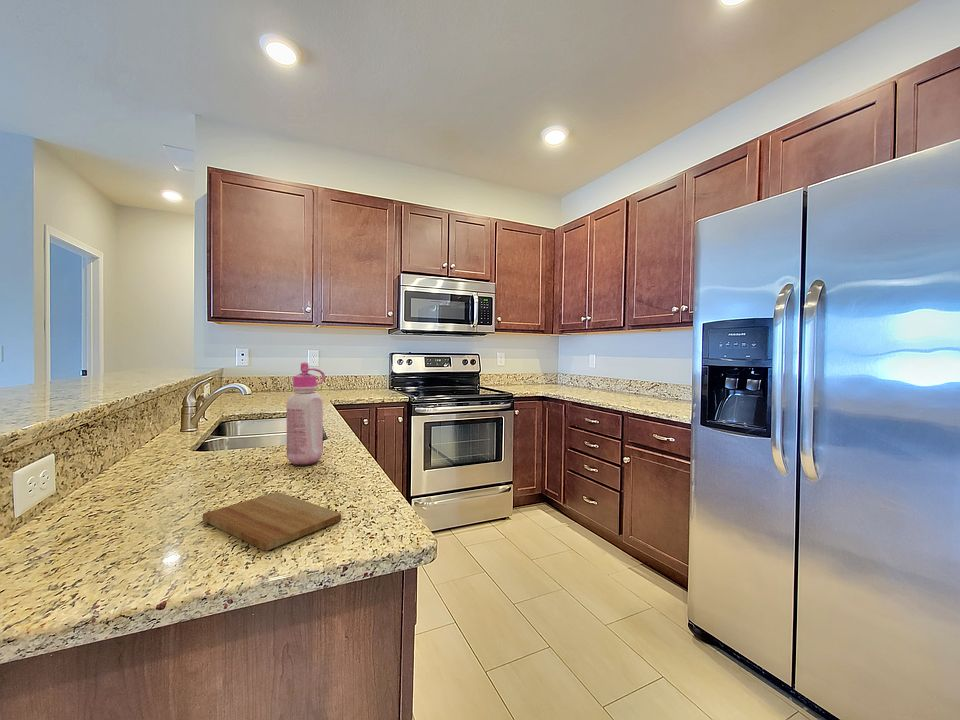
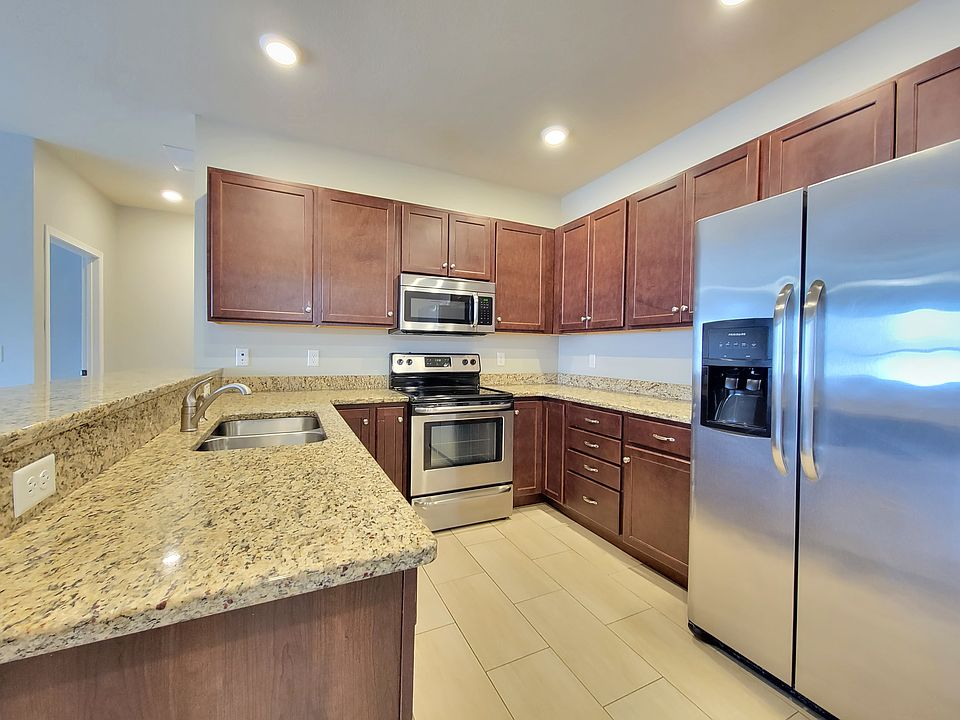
- cutting board [202,491,342,552]
- glue bottle [286,361,326,467]
